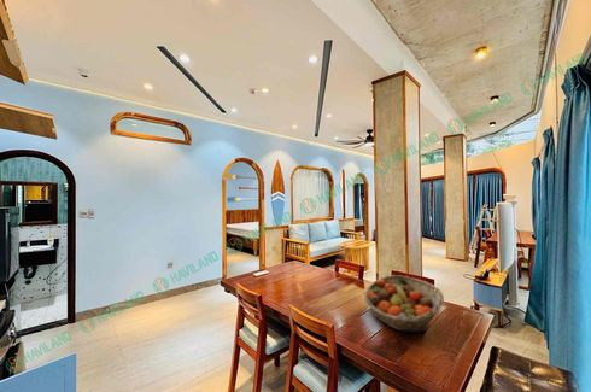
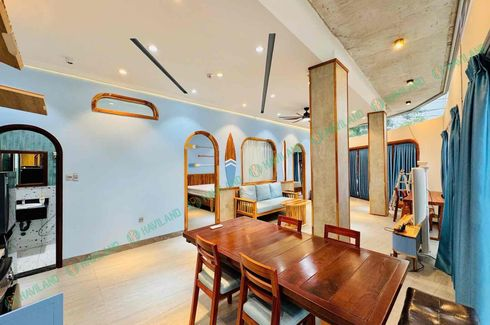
- fruit basket [363,274,445,333]
